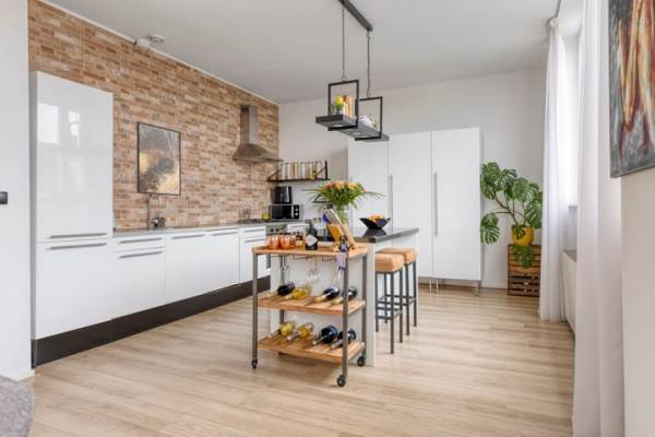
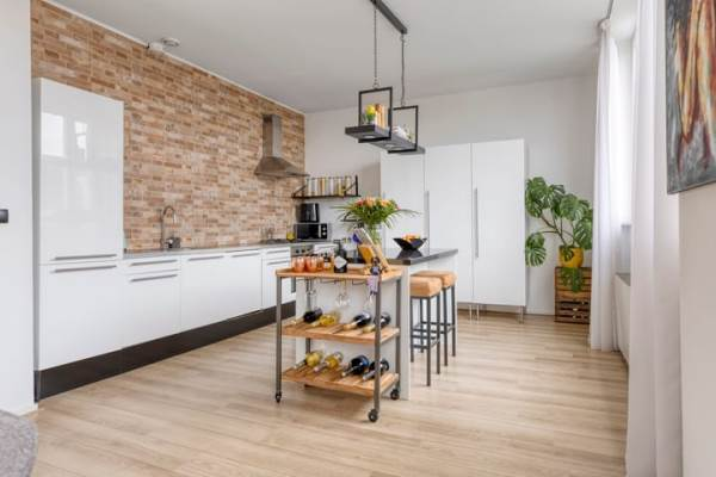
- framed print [135,120,182,197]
